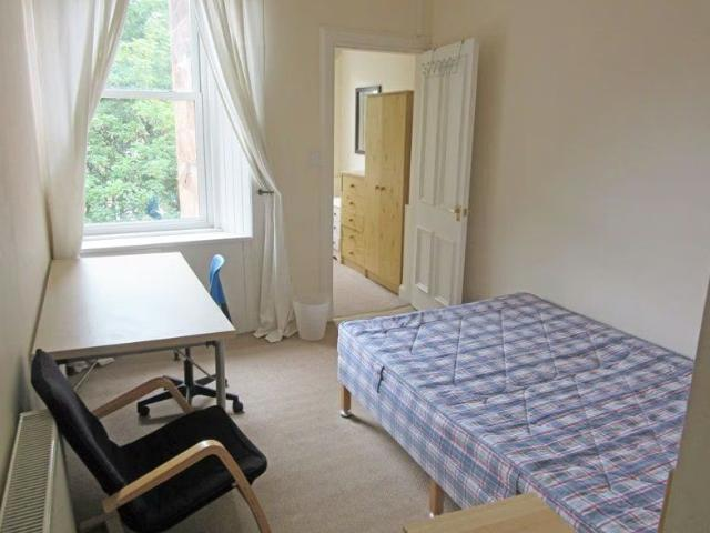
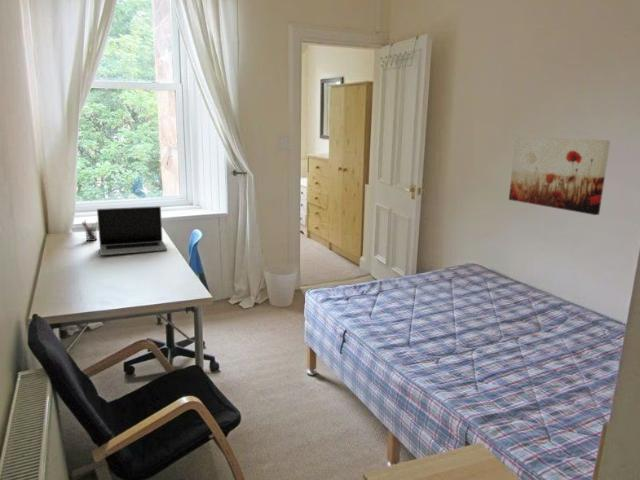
+ pen holder [81,220,98,242]
+ laptop [96,205,168,256]
+ wall art [508,136,611,216]
